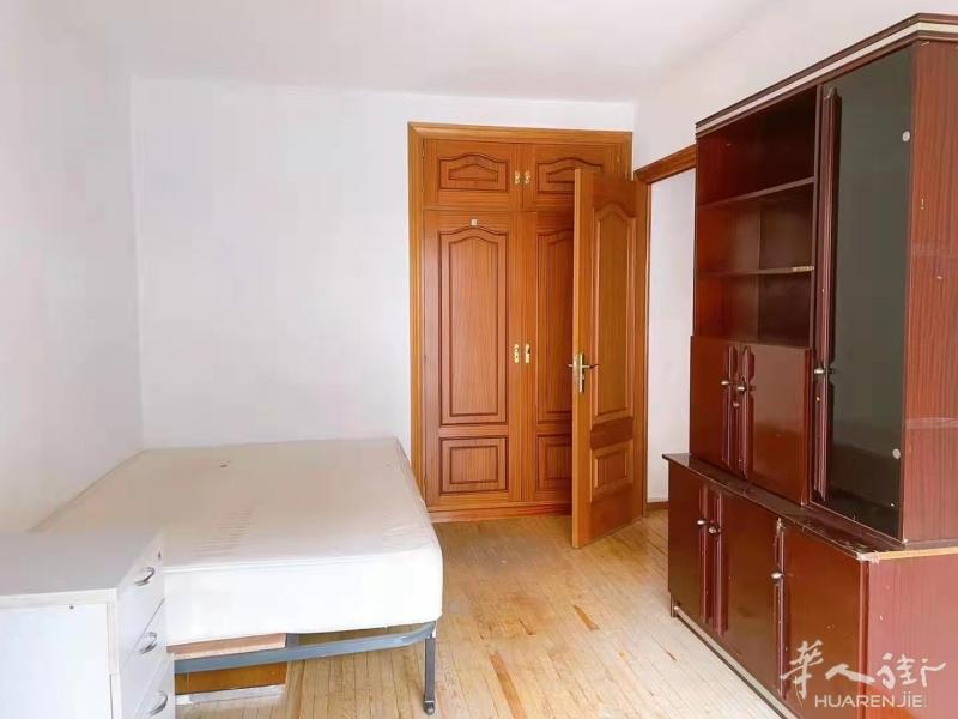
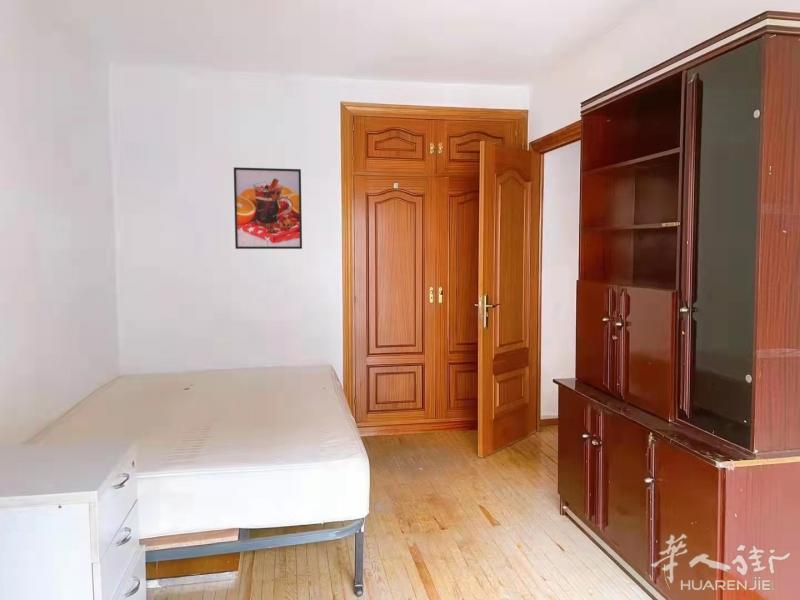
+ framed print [233,166,303,250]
